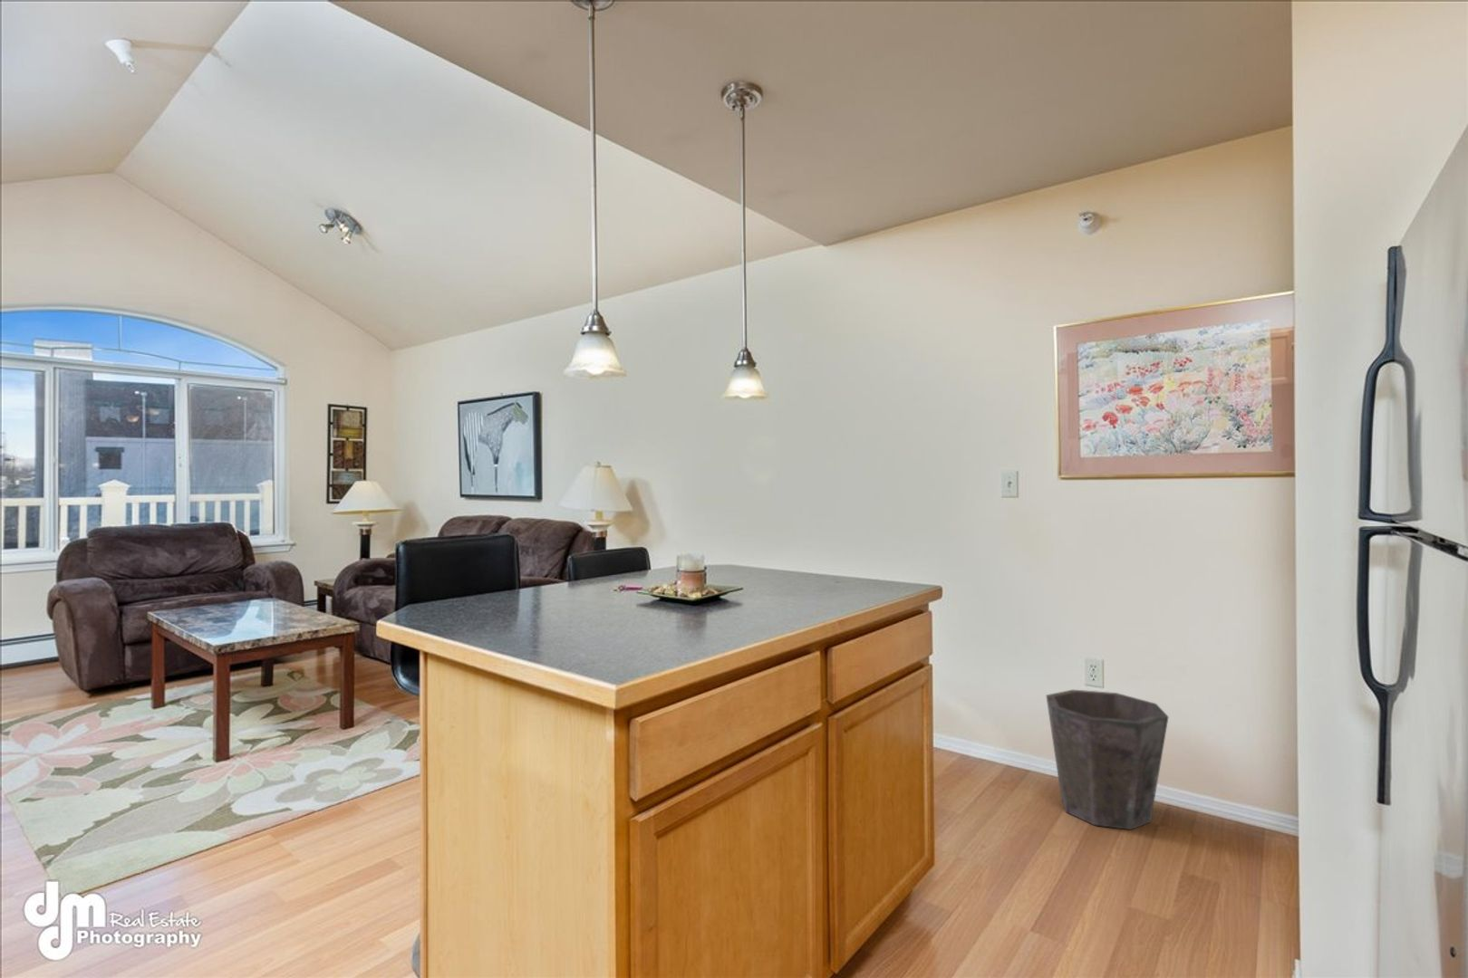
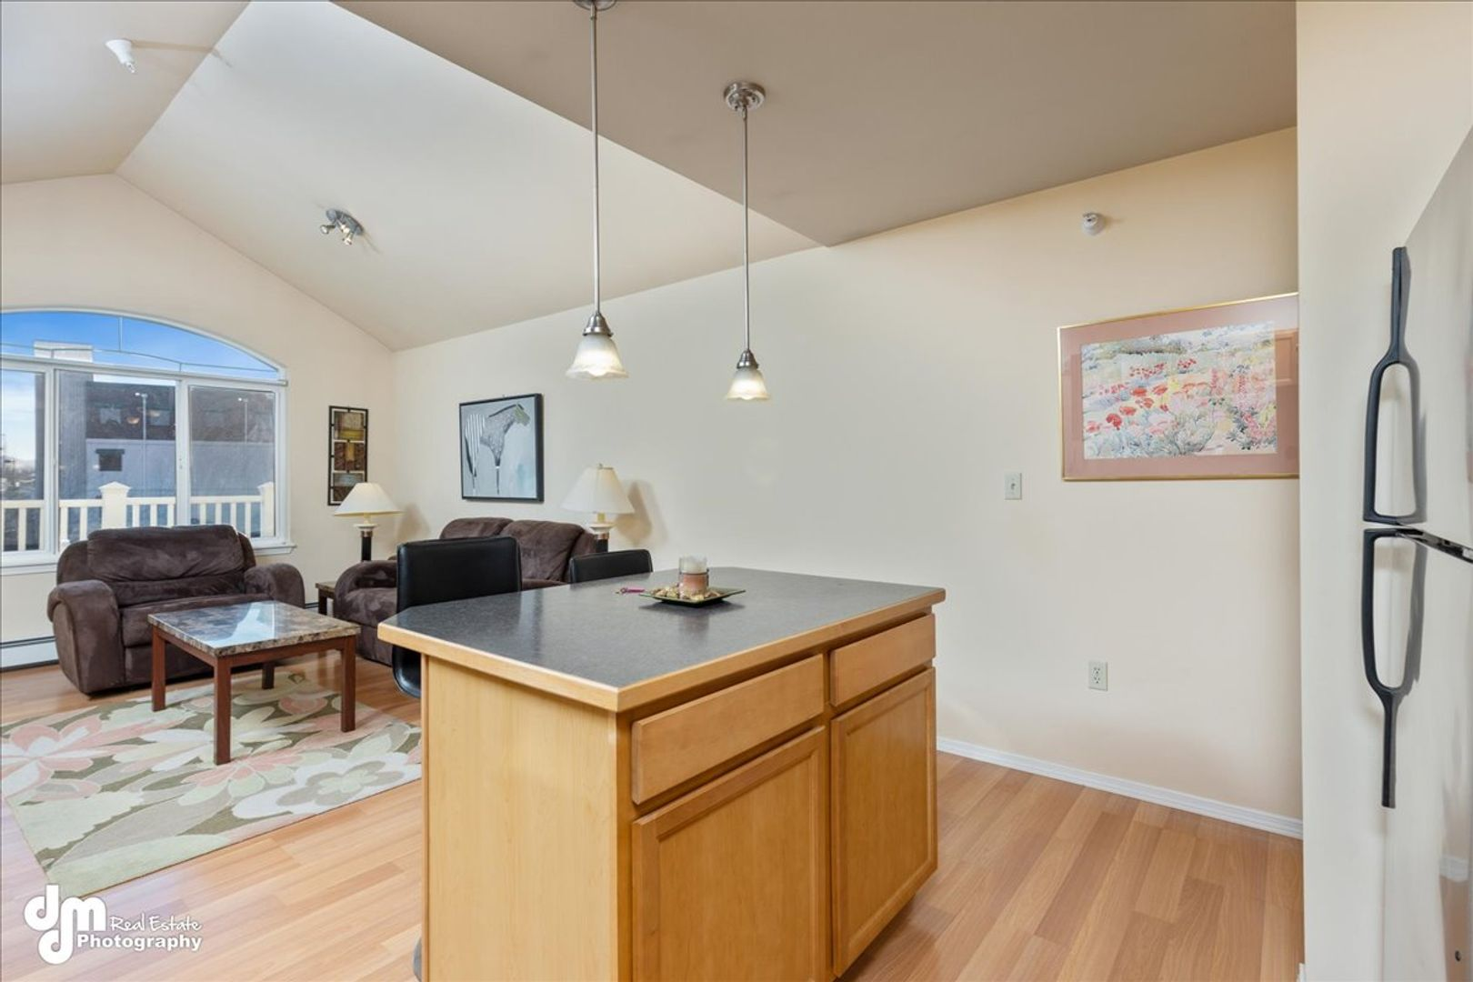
- waste bin [1045,689,1170,831]
